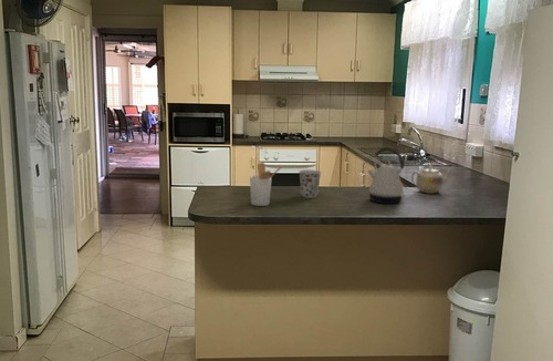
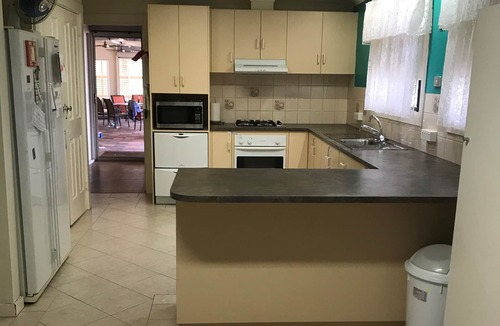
- cup [298,168,322,199]
- utensil holder [249,162,283,207]
- kettle [366,146,406,205]
- teapot [410,165,452,195]
